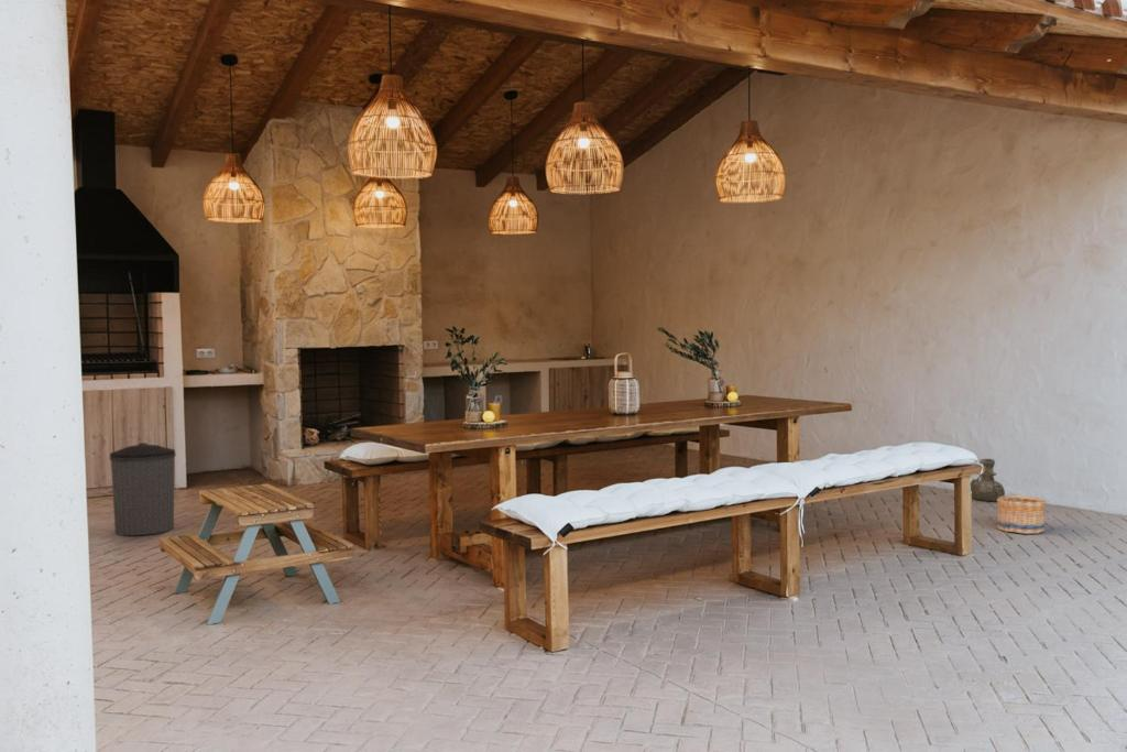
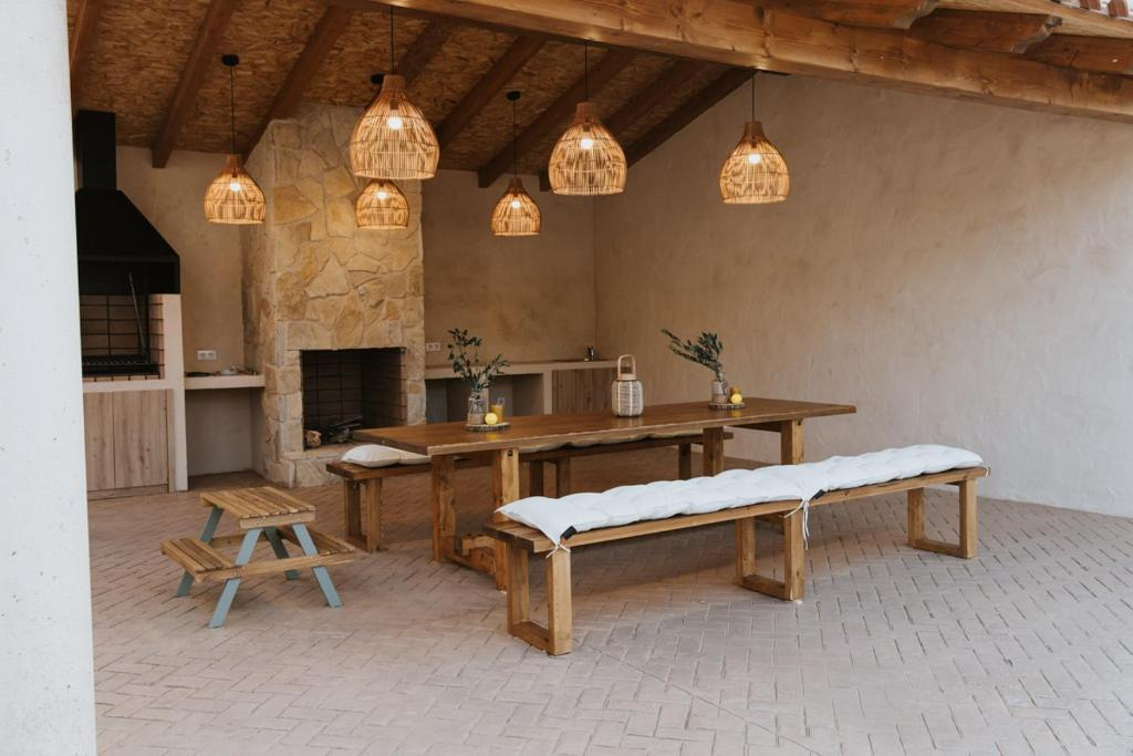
- vase [970,458,1006,502]
- trash can [109,442,176,536]
- basket [996,494,1047,535]
